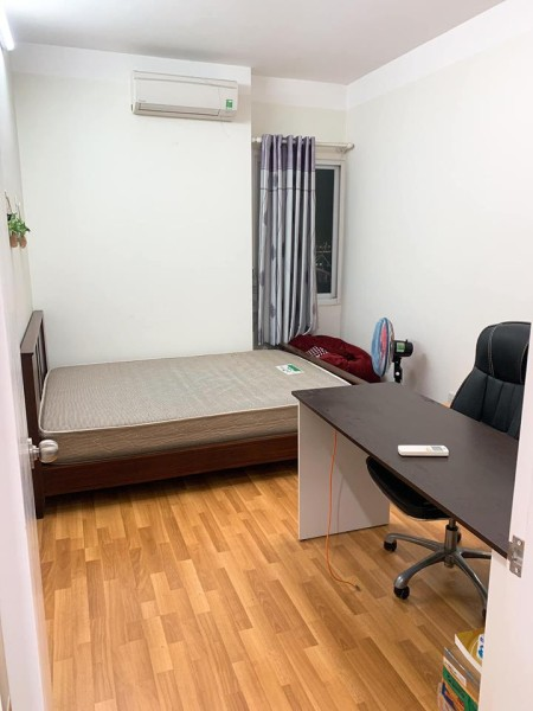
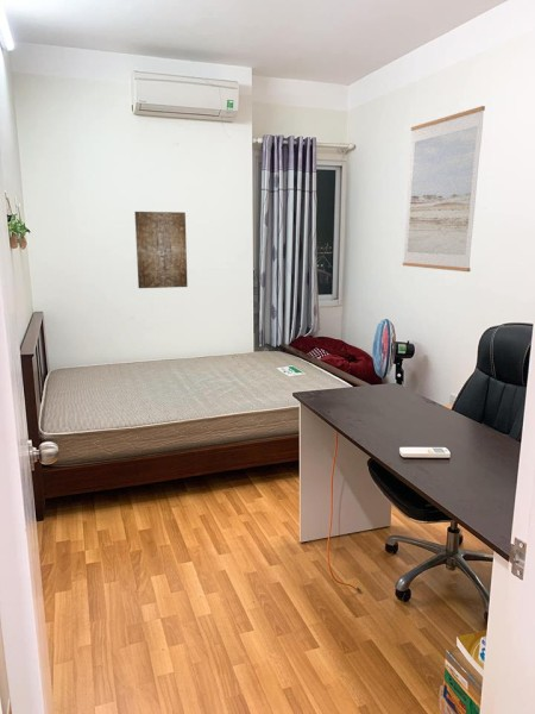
+ wall art [134,211,189,289]
+ wall art [402,105,486,273]
